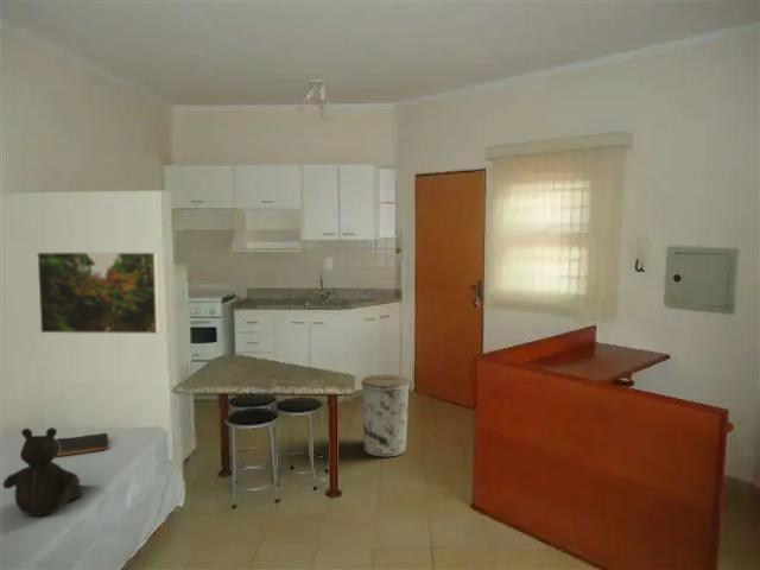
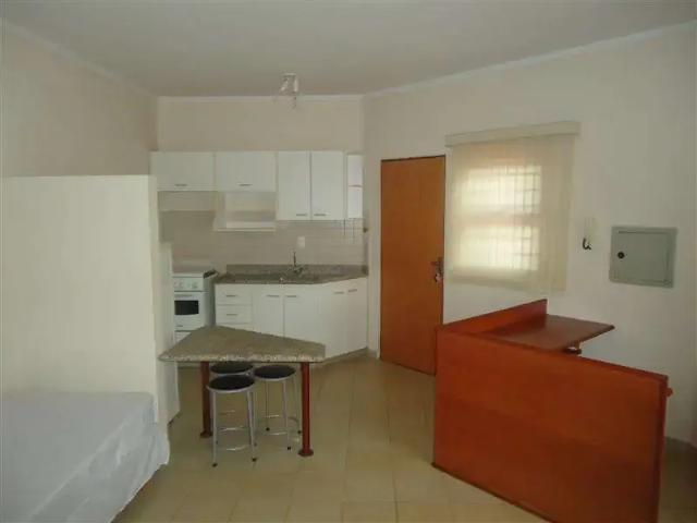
- book [56,432,109,458]
- trash can [360,374,411,458]
- teddy bear [1,426,83,517]
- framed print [36,251,160,335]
